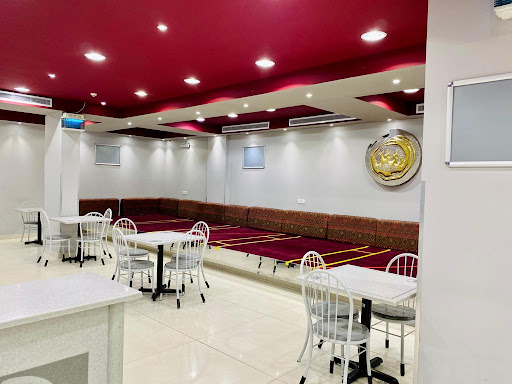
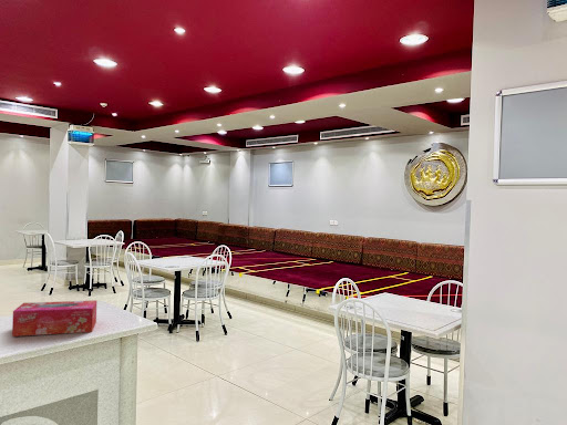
+ tissue box [11,299,97,338]
